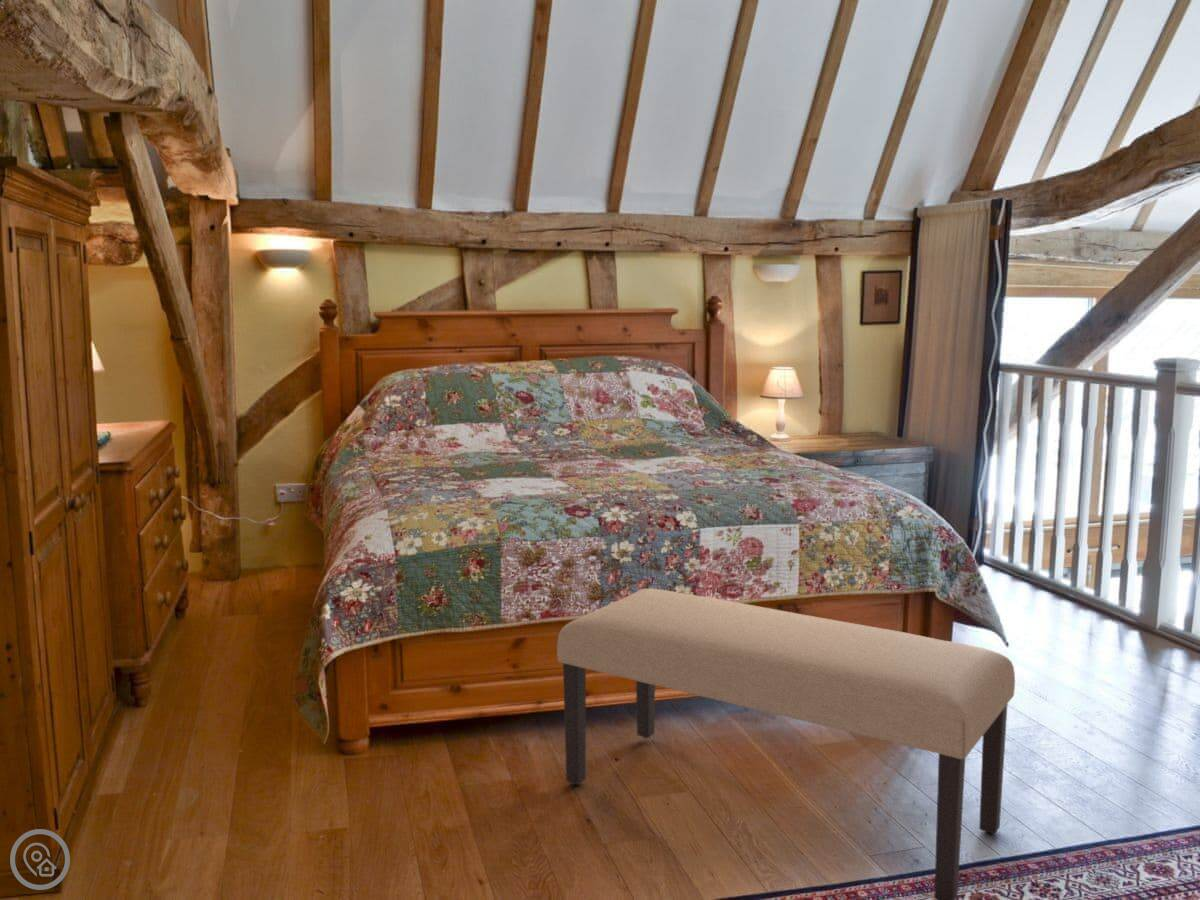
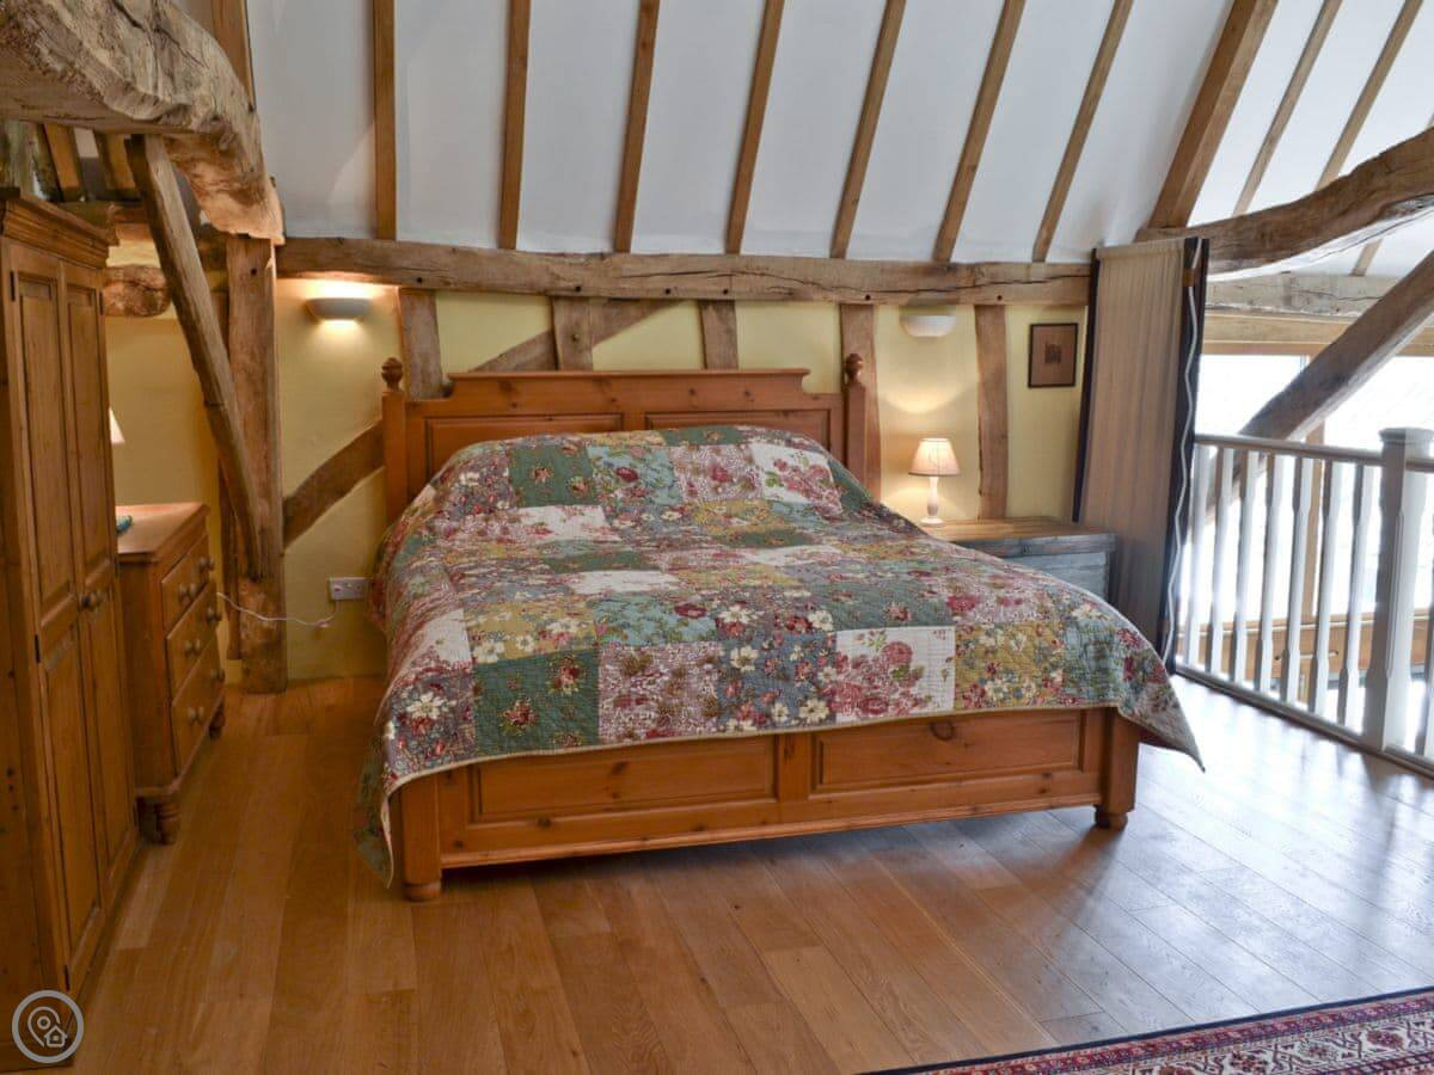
- bench [556,588,1016,900]
